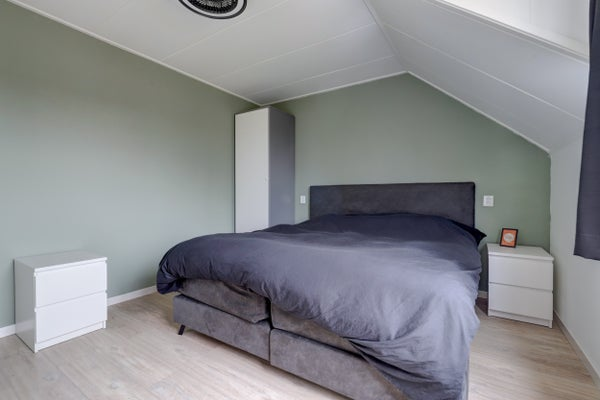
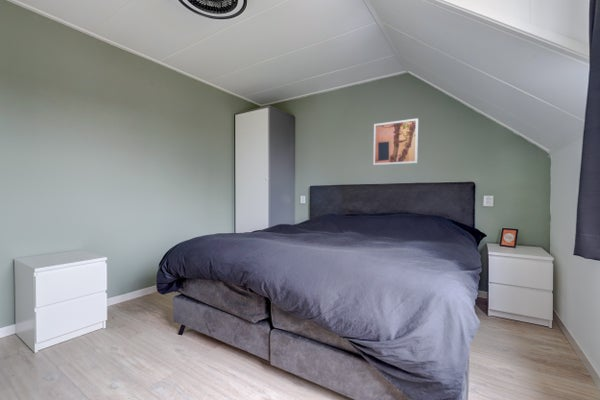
+ wall art [372,117,419,166]
